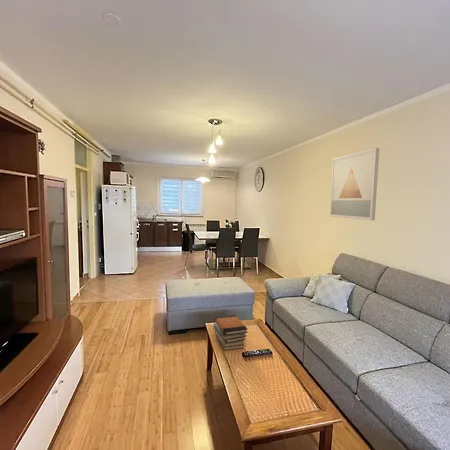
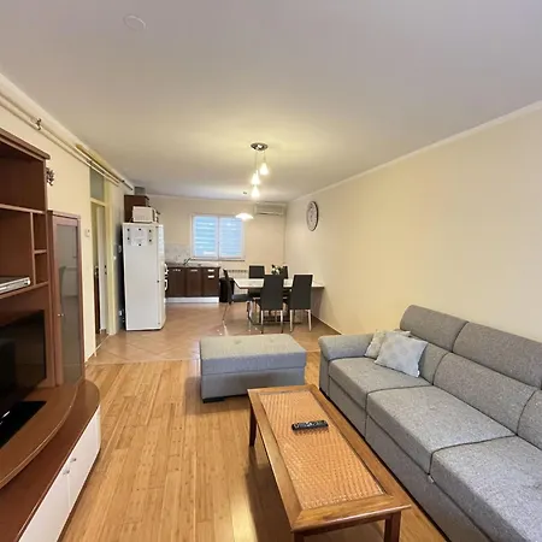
- book stack [213,314,249,352]
- wall art [329,147,380,221]
